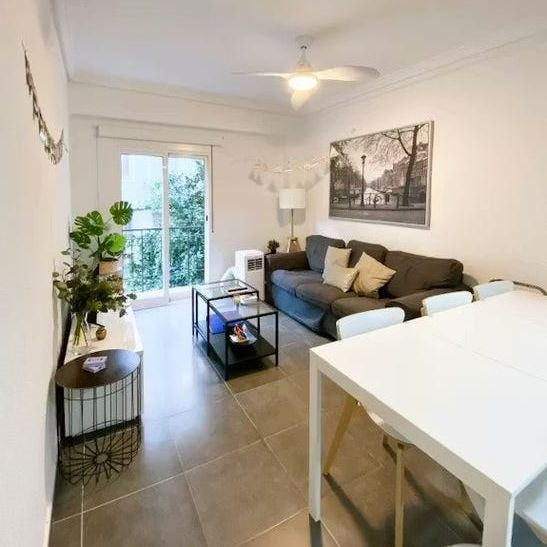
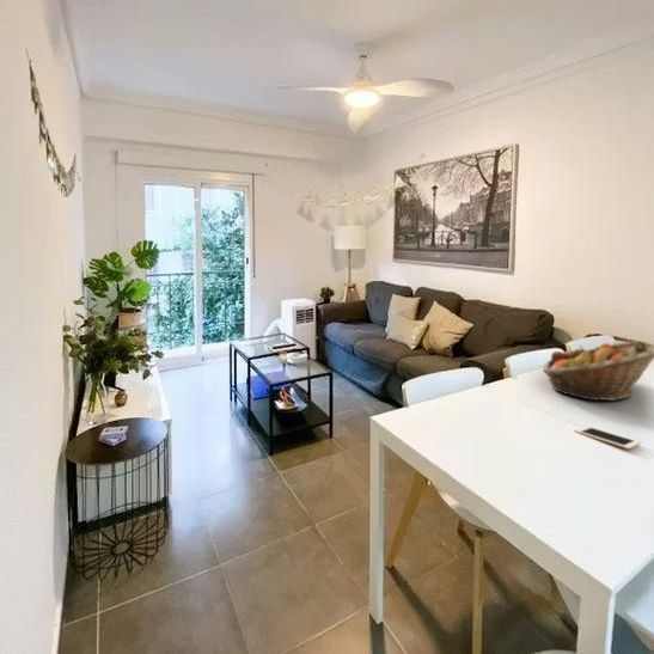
+ cell phone [573,424,642,450]
+ fruit basket [542,340,654,402]
